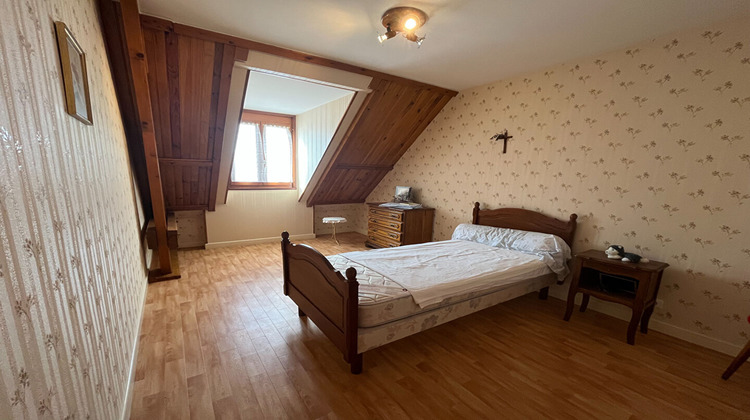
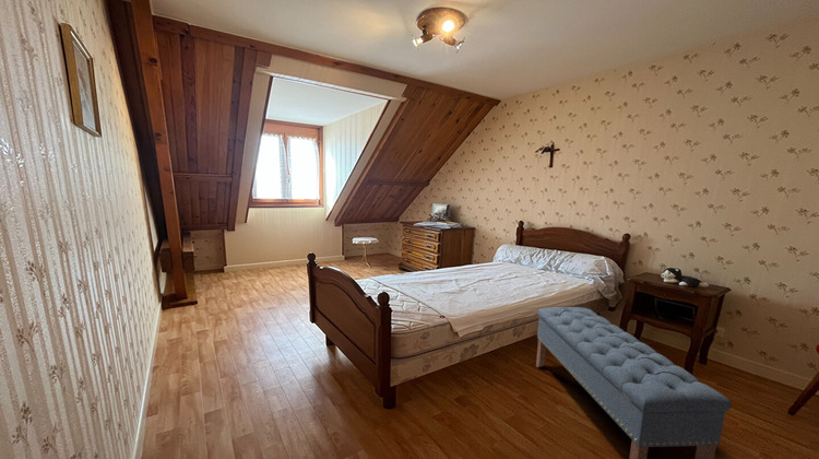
+ bench [535,306,733,459]
